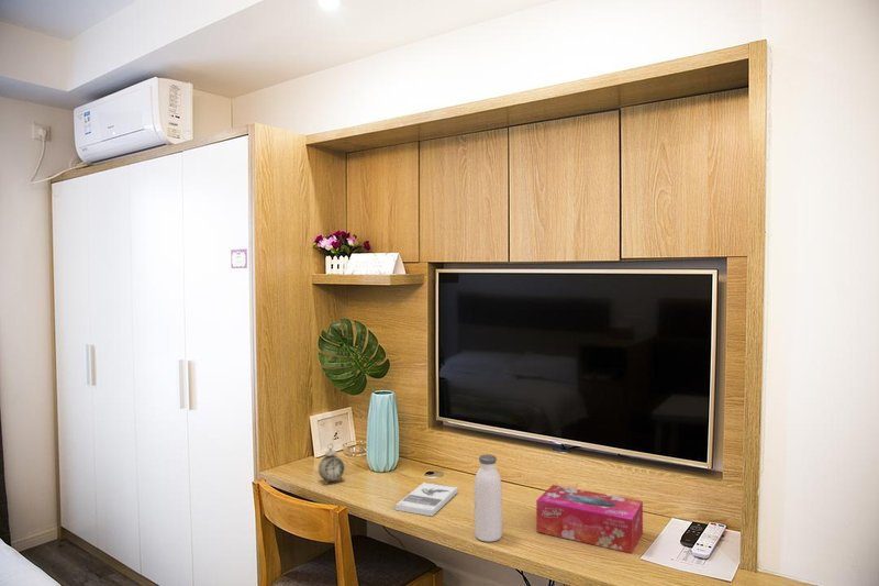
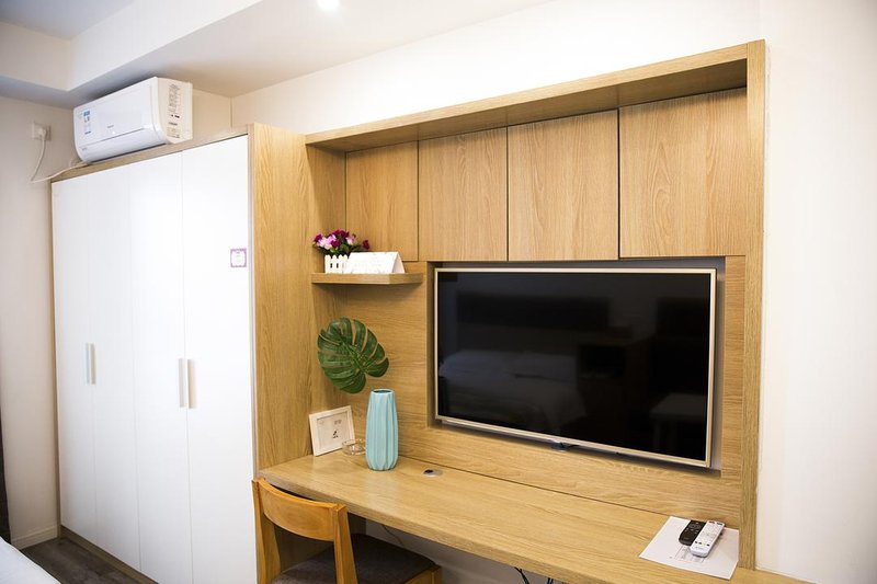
- book [394,482,458,518]
- tissue box [535,484,644,554]
- water bottle [474,454,503,543]
- alarm clock [318,443,346,486]
